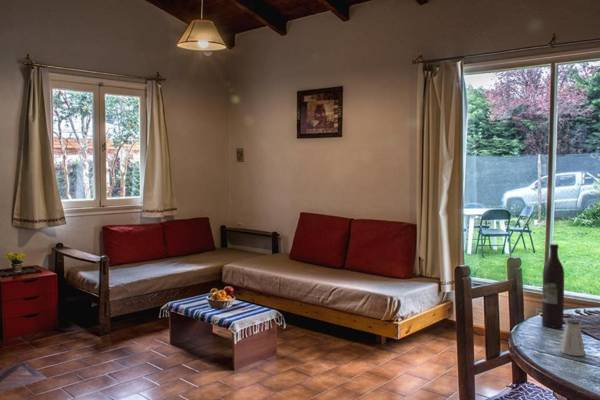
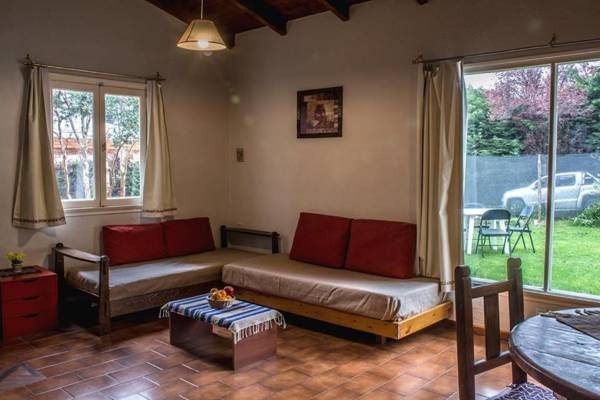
- wine bottle [541,243,565,329]
- saltshaker [559,318,586,357]
